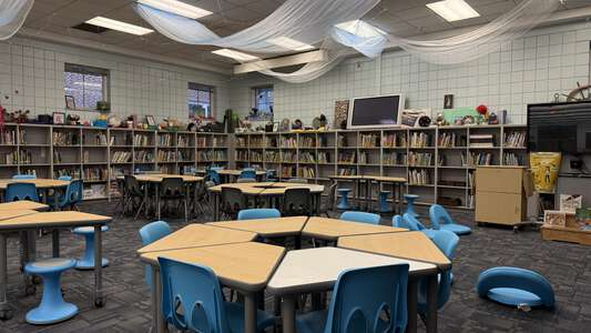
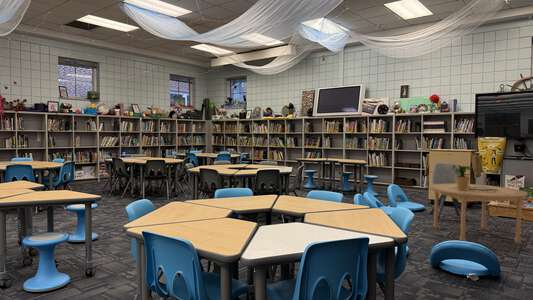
+ potted plant [451,164,478,190]
+ dining table [427,183,528,245]
+ chair [428,162,469,223]
